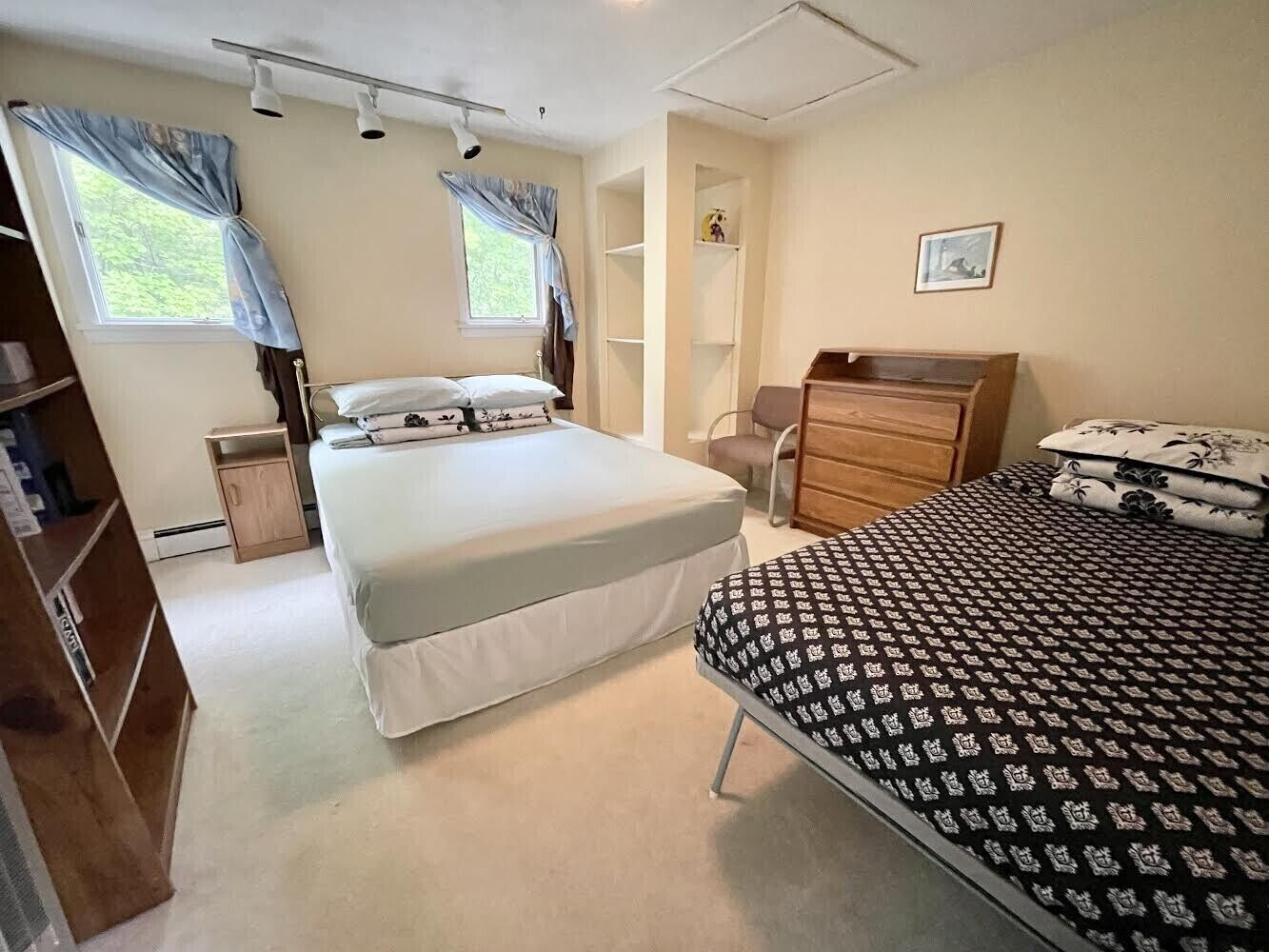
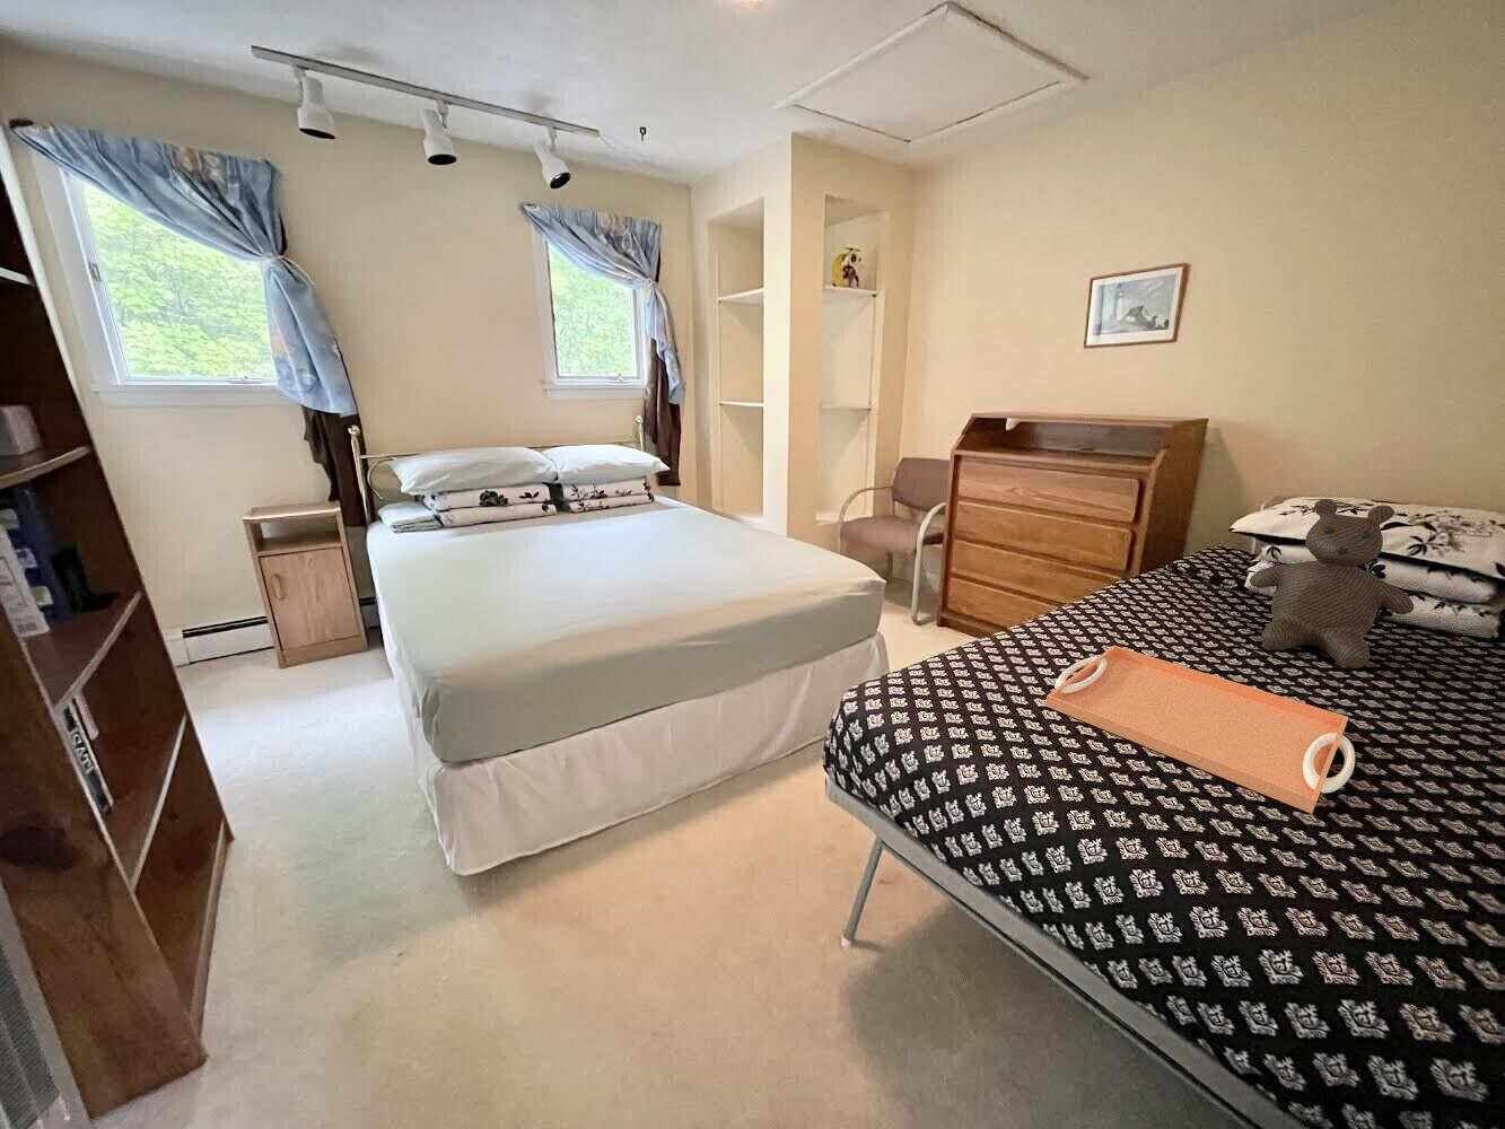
+ serving tray [1045,645,1356,815]
+ teddy bear [1249,498,1415,670]
